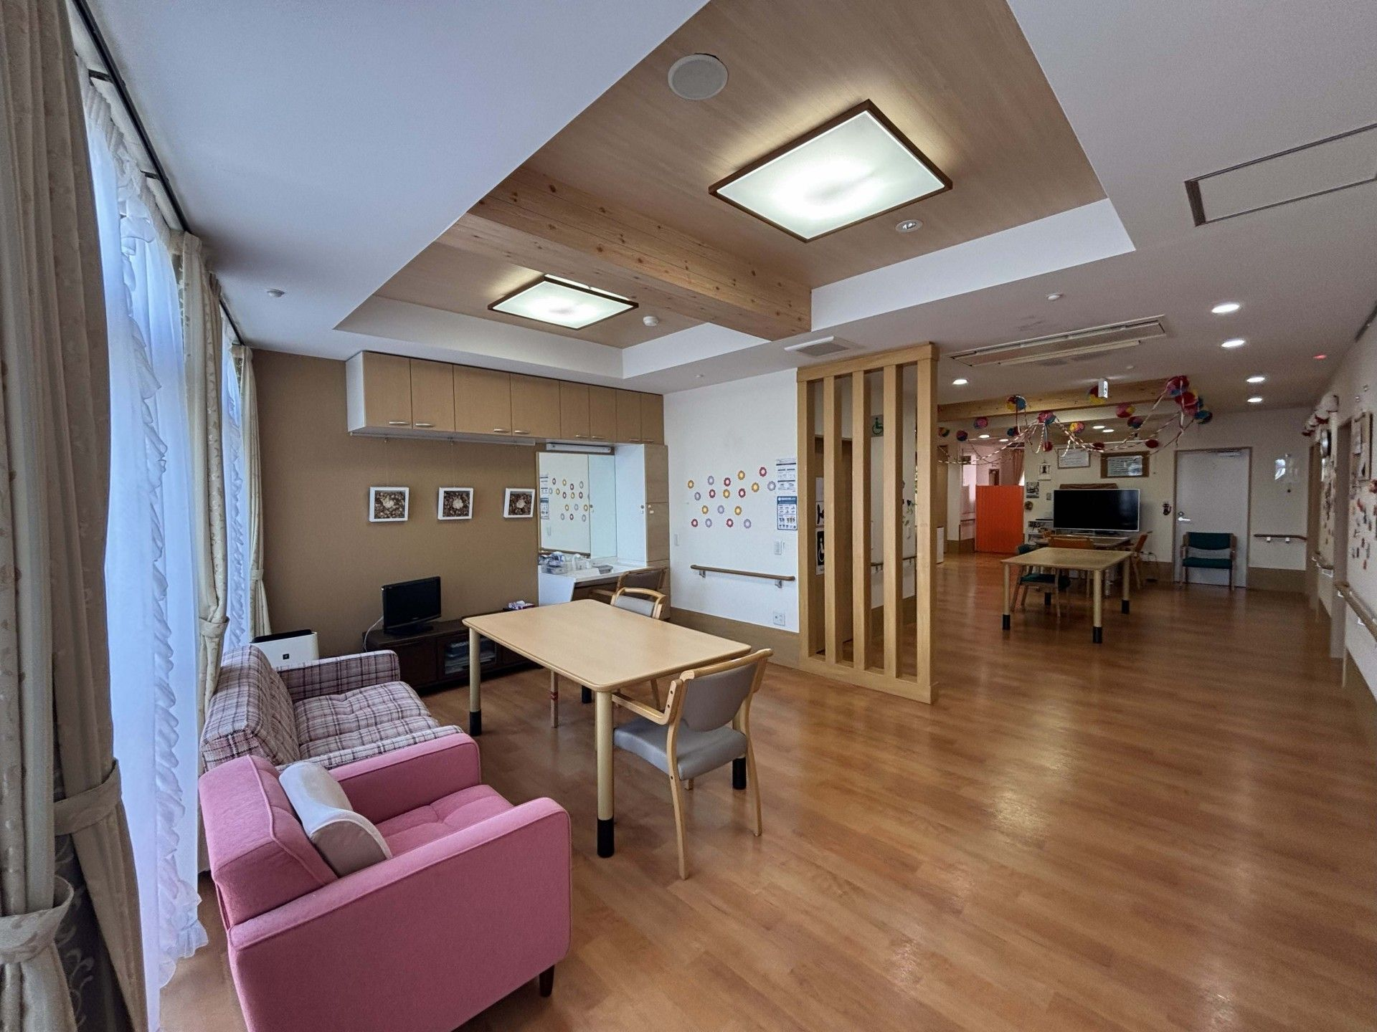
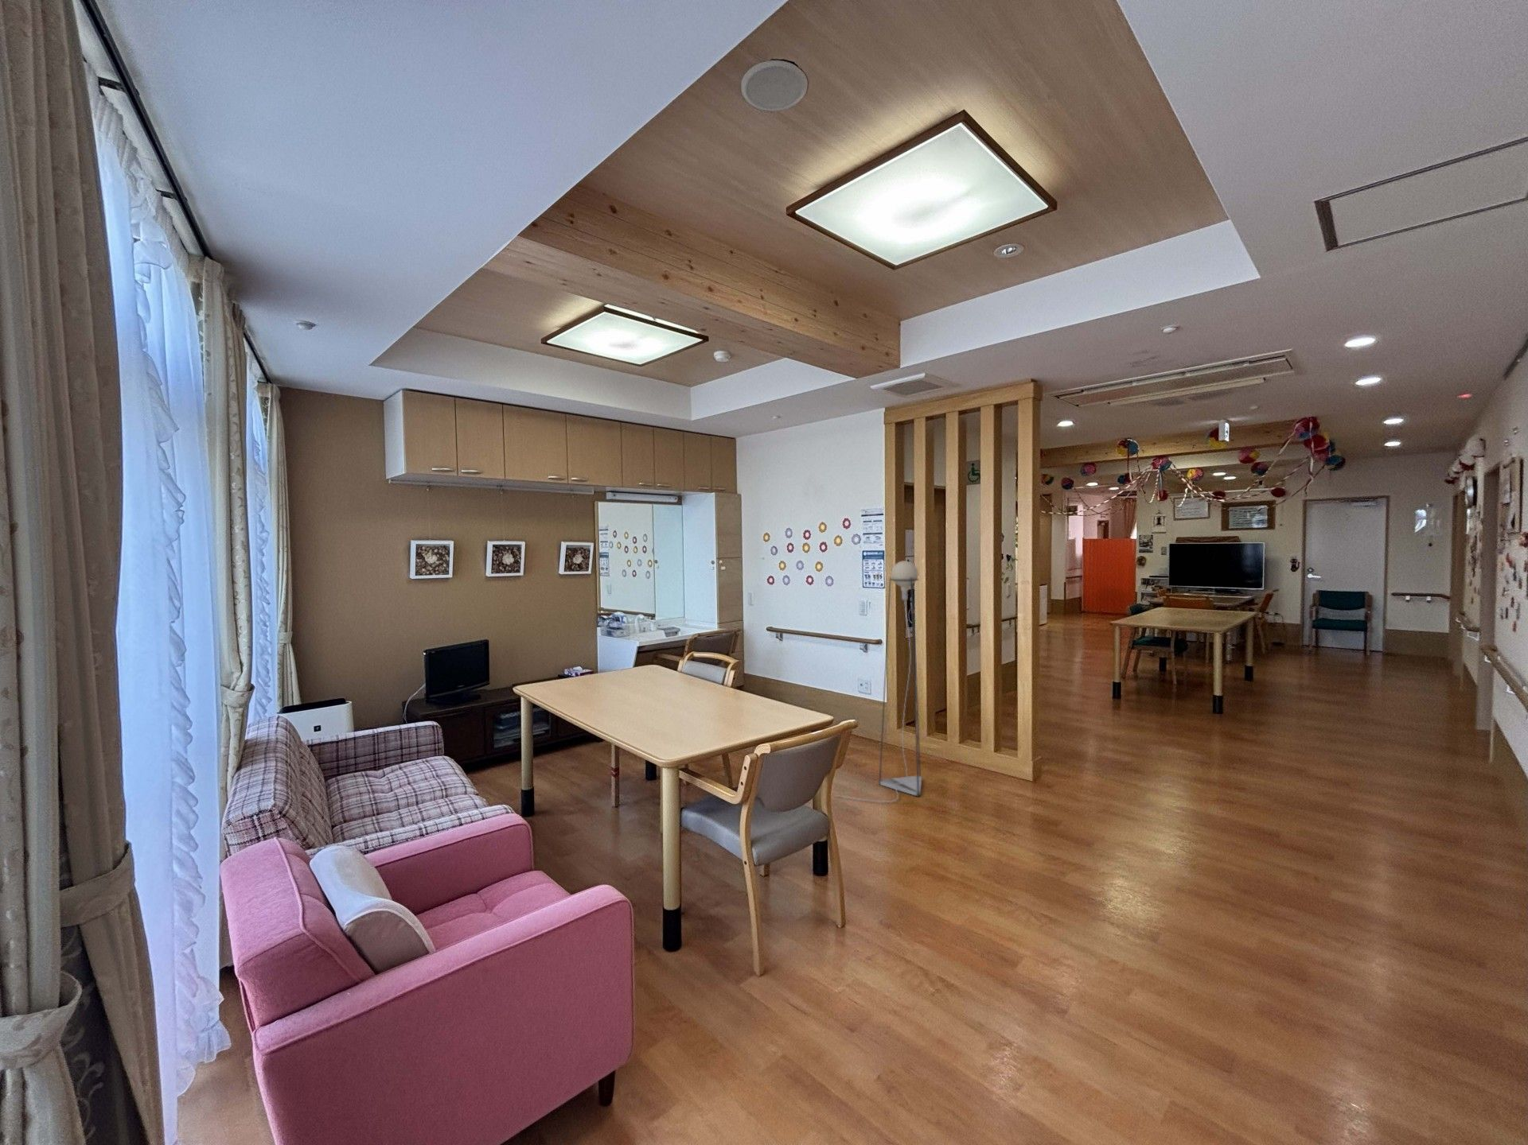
+ floor lamp [835,559,923,803]
